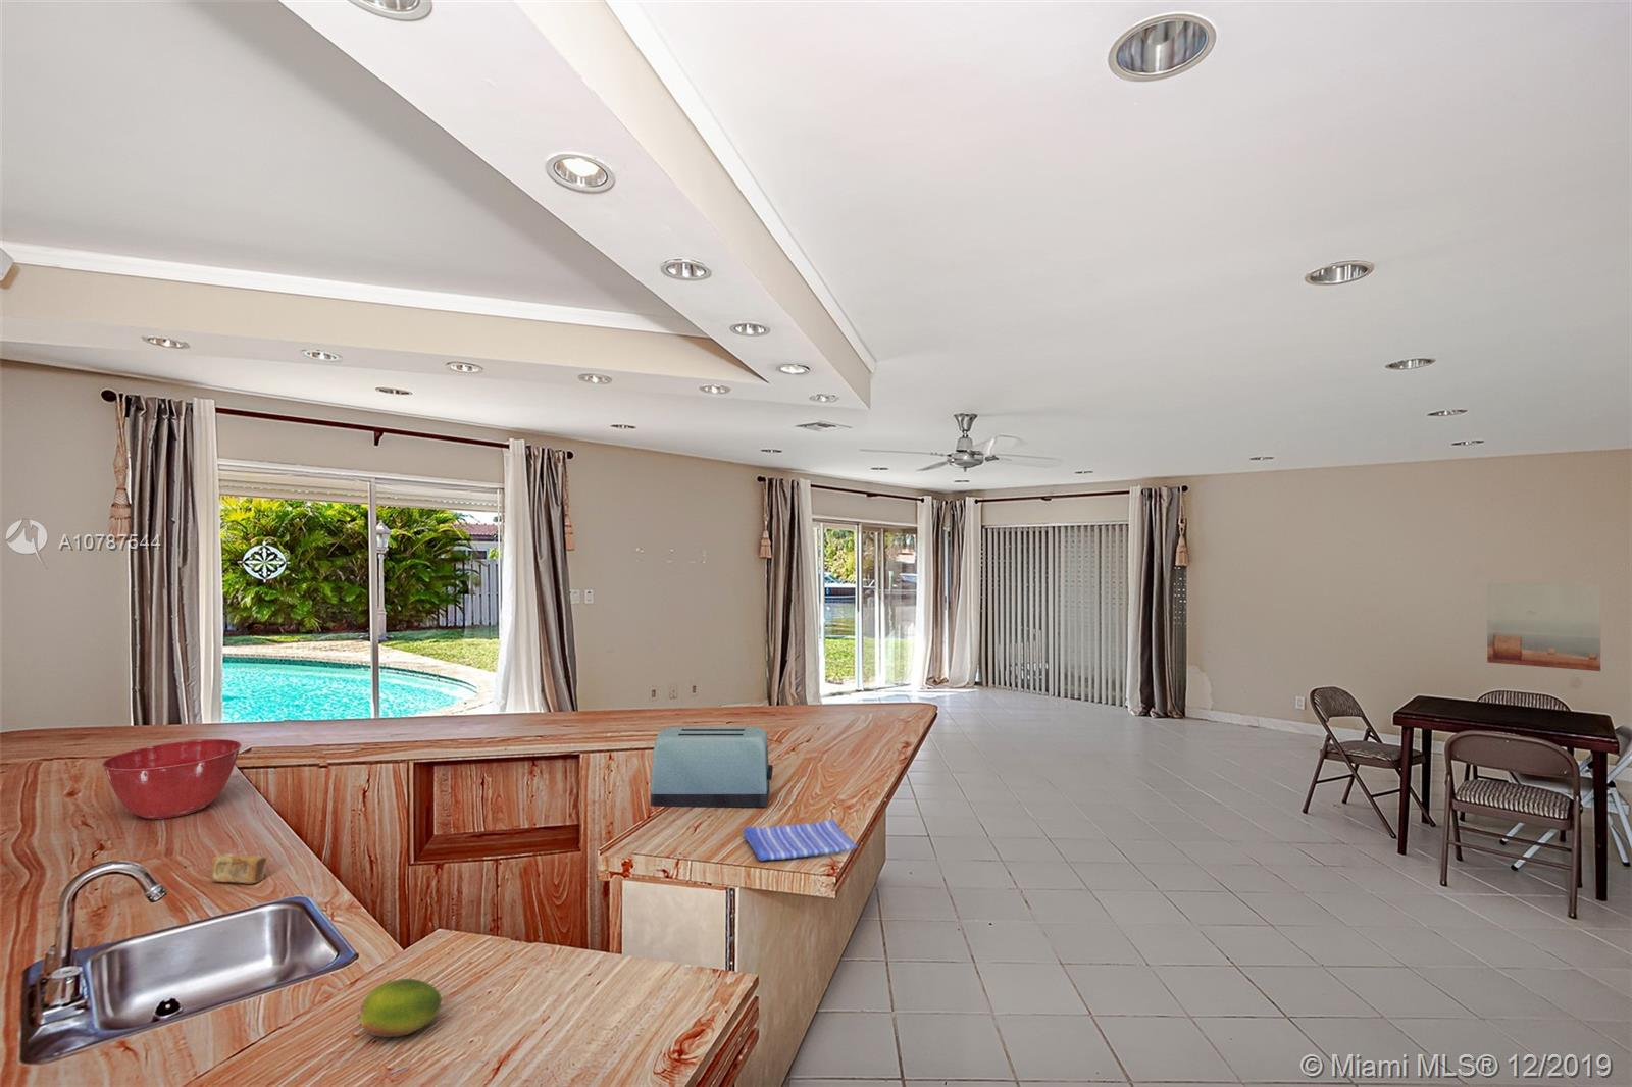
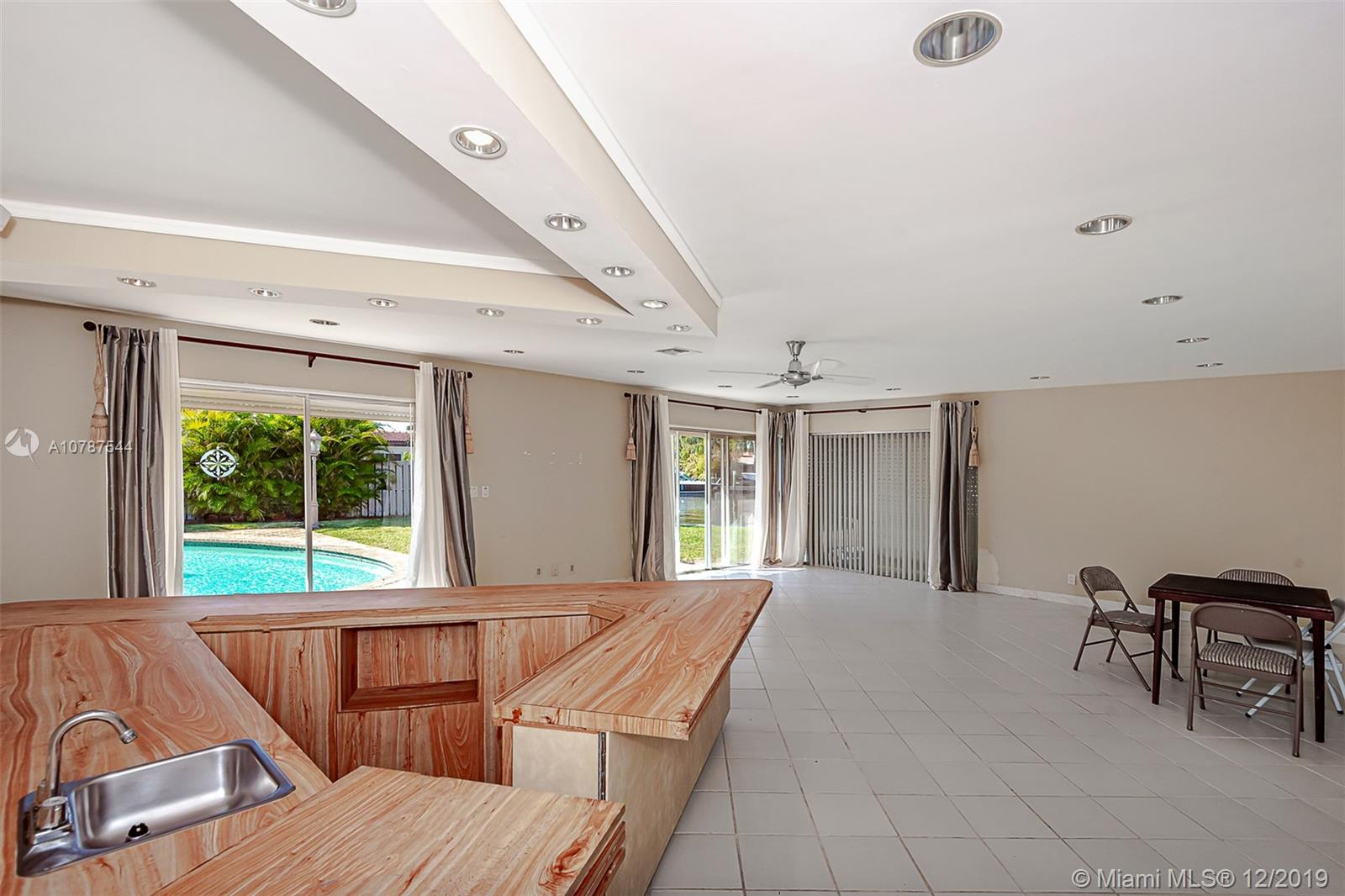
- mixing bowl [101,739,241,820]
- toaster [649,725,774,808]
- soap bar [209,853,267,884]
- fruit [357,978,443,1038]
- dish towel [741,819,859,861]
- wall art [1486,582,1602,672]
